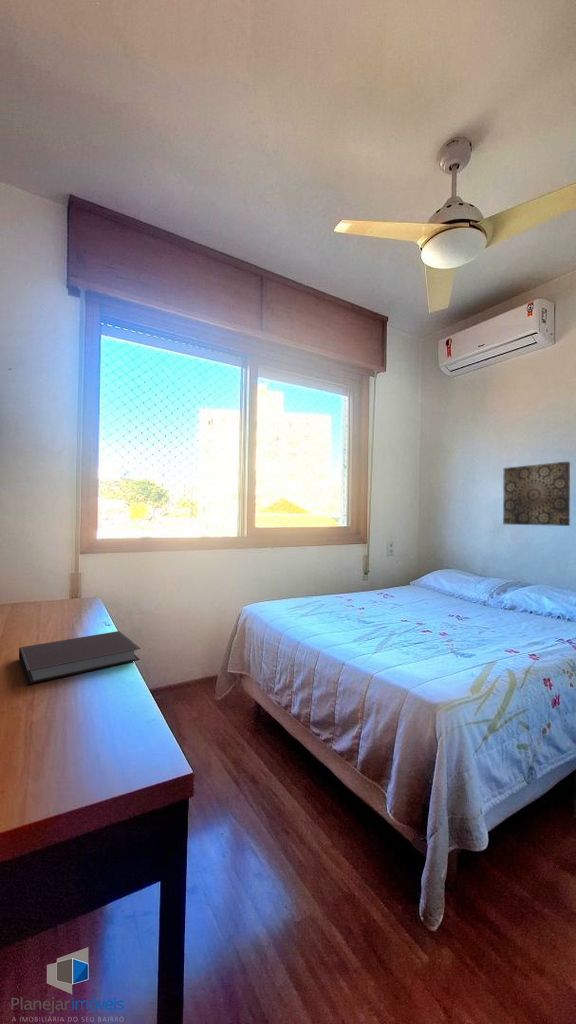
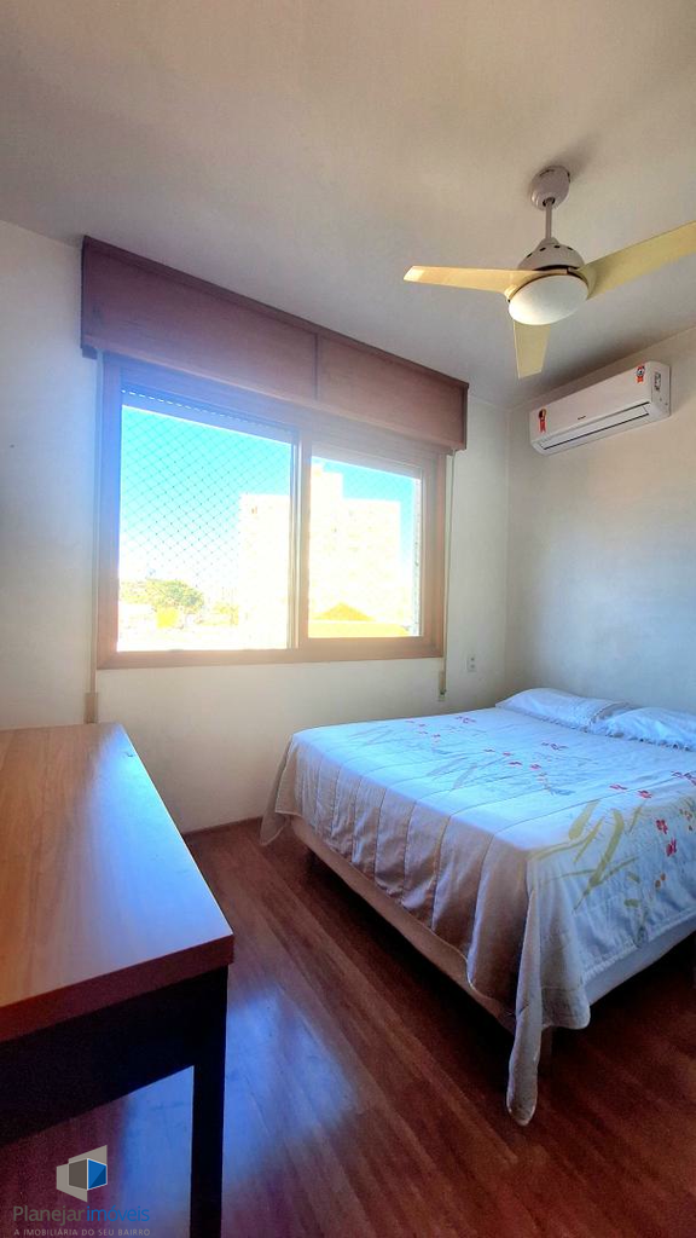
- notebook [18,630,141,685]
- wall art [502,461,571,527]
